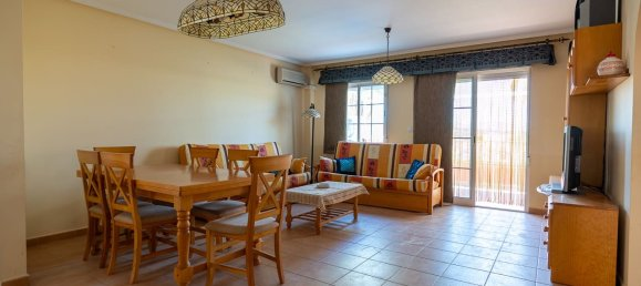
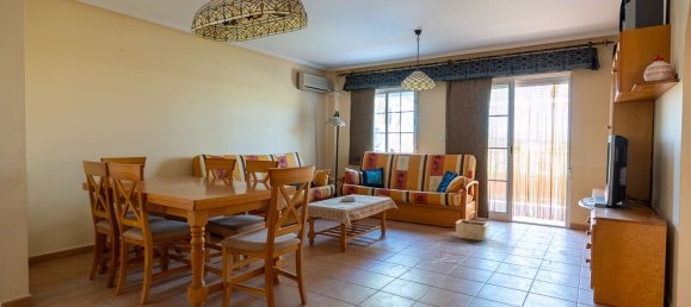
+ basket [455,209,491,242]
